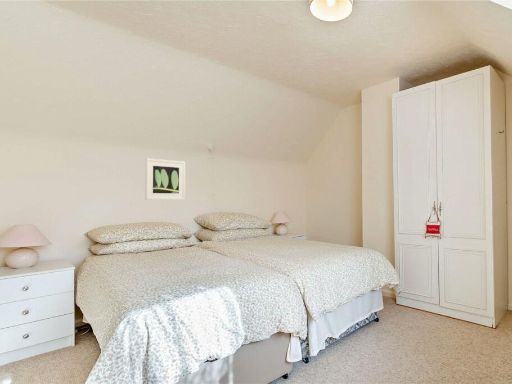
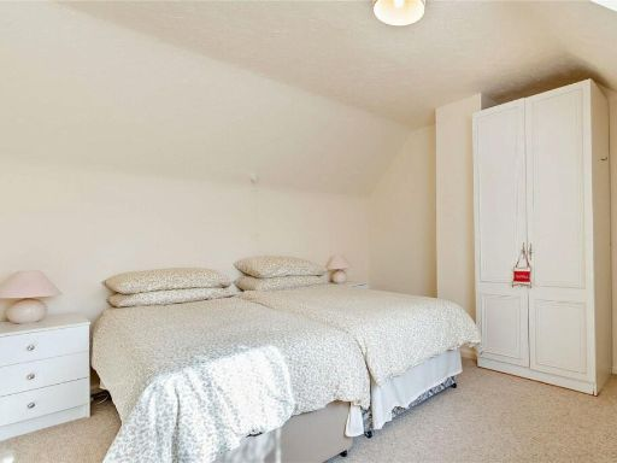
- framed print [145,158,186,201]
